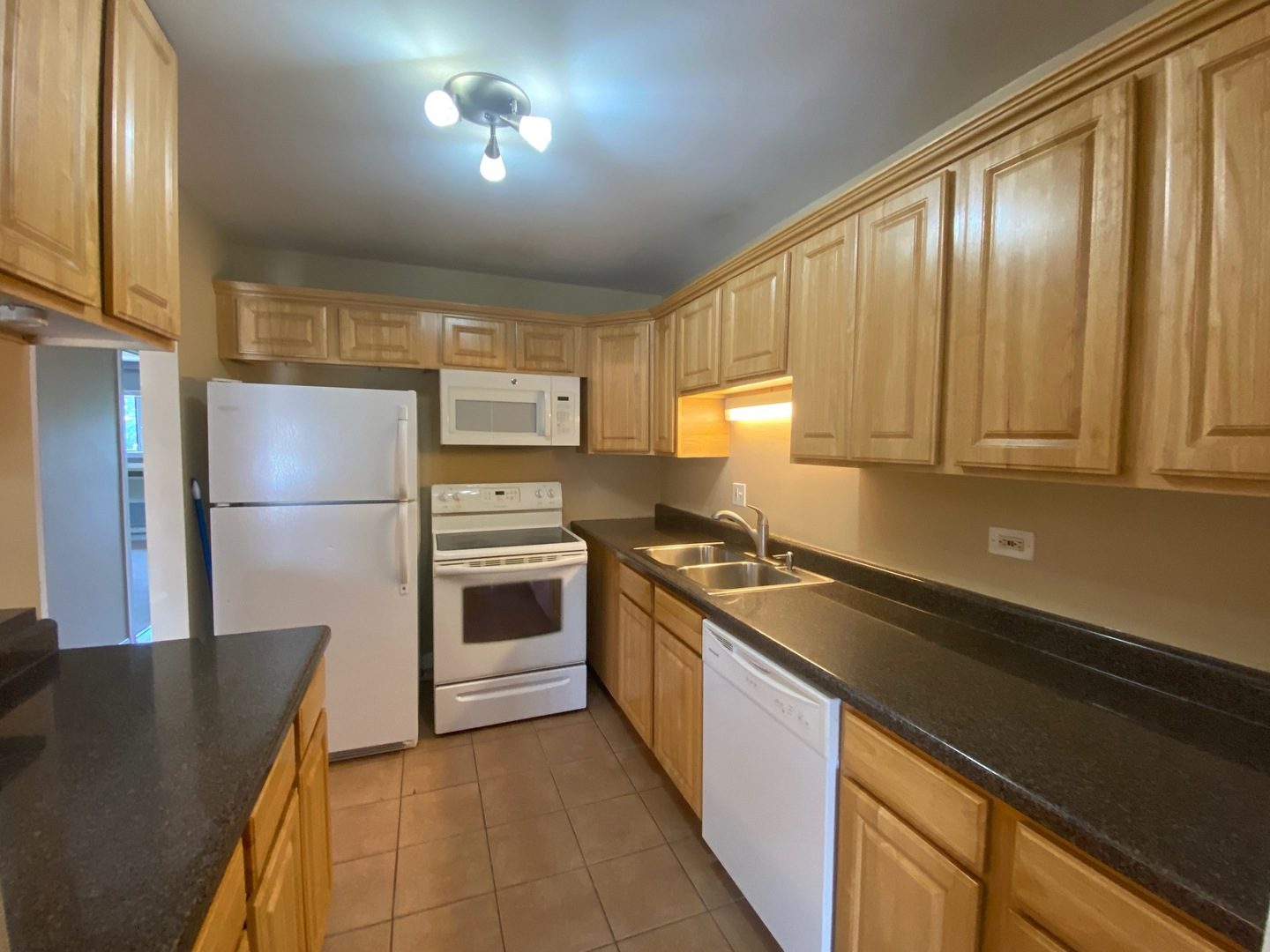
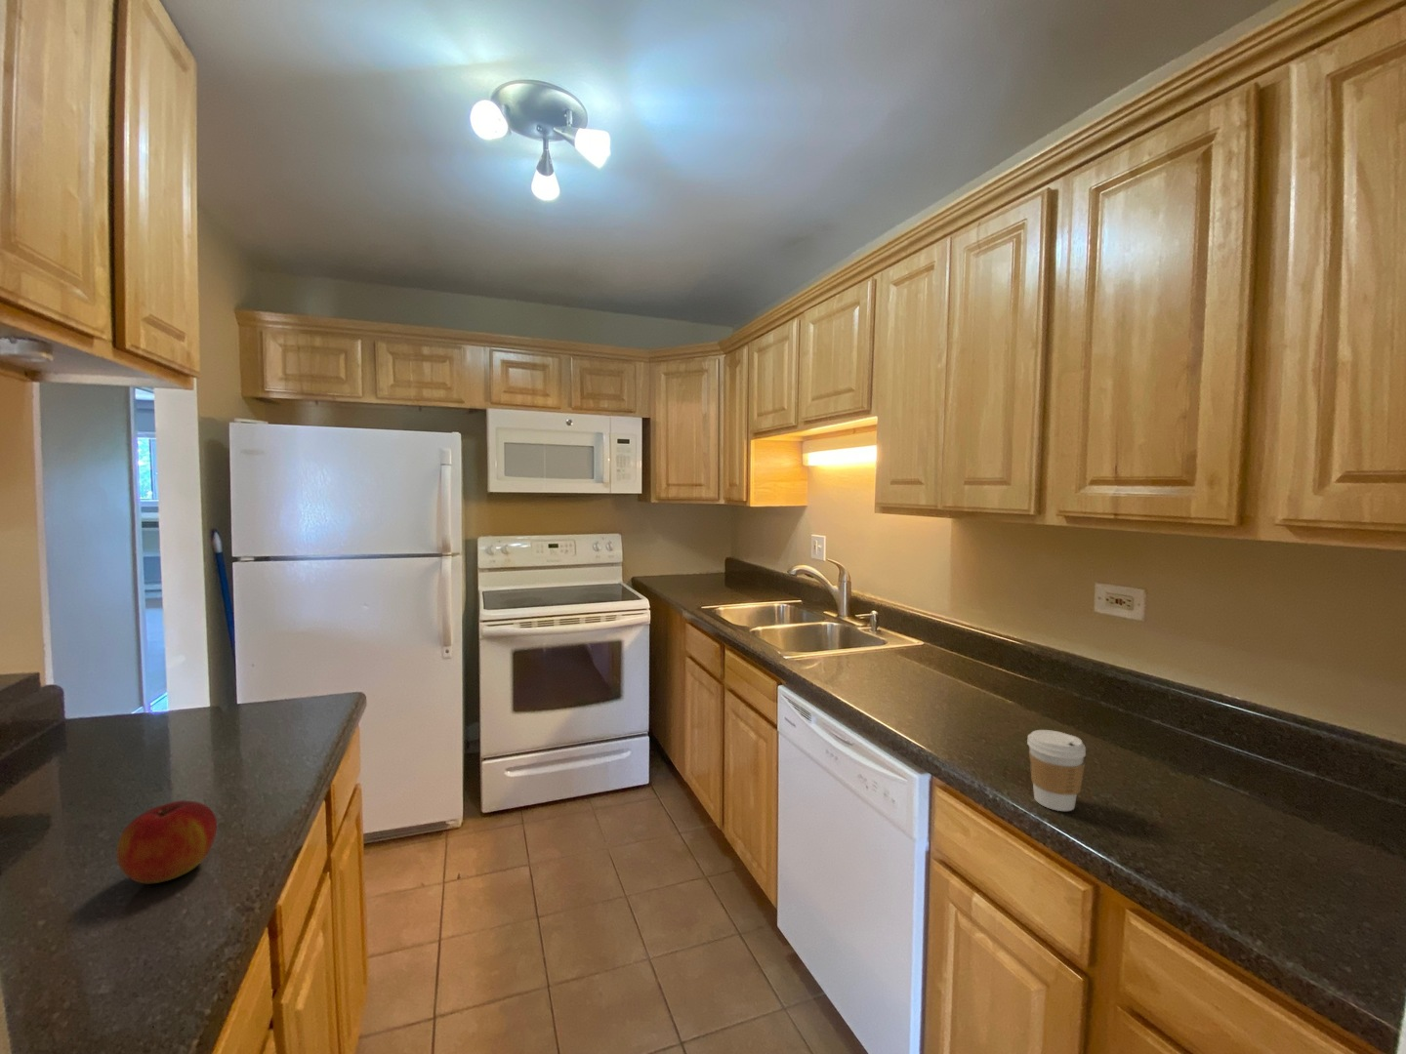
+ coffee cup [1026,728,1087,812]
+ apple [115,799,218,886]
